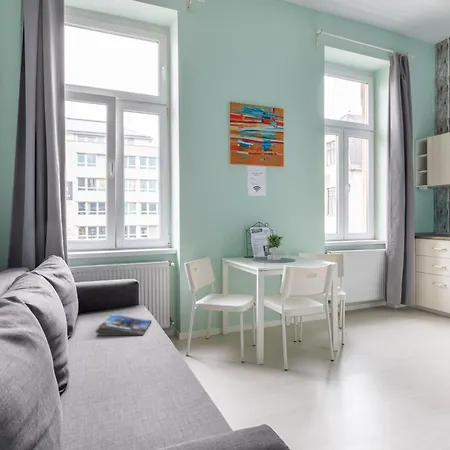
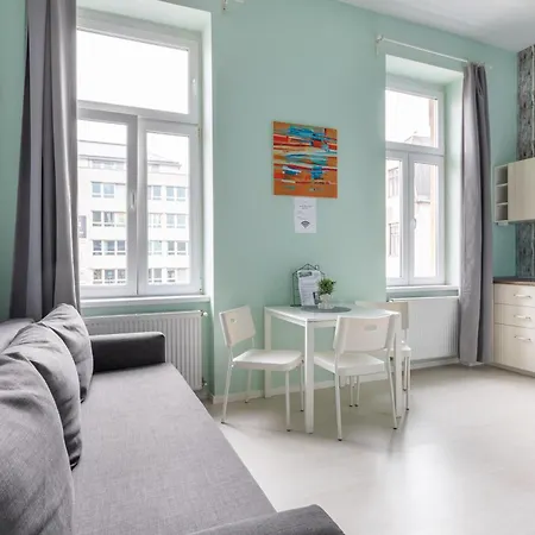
- magazine [94,313,153,337]
